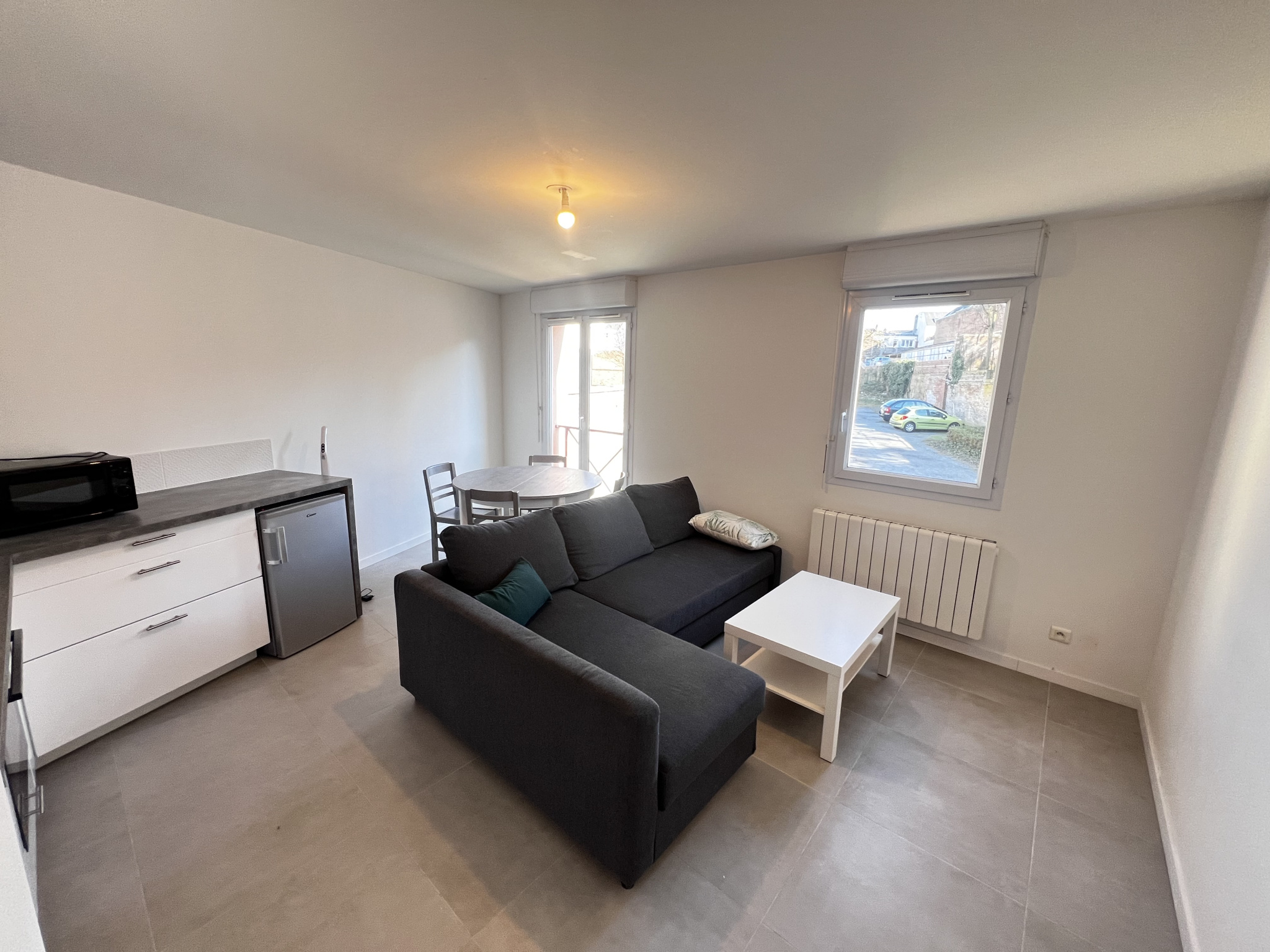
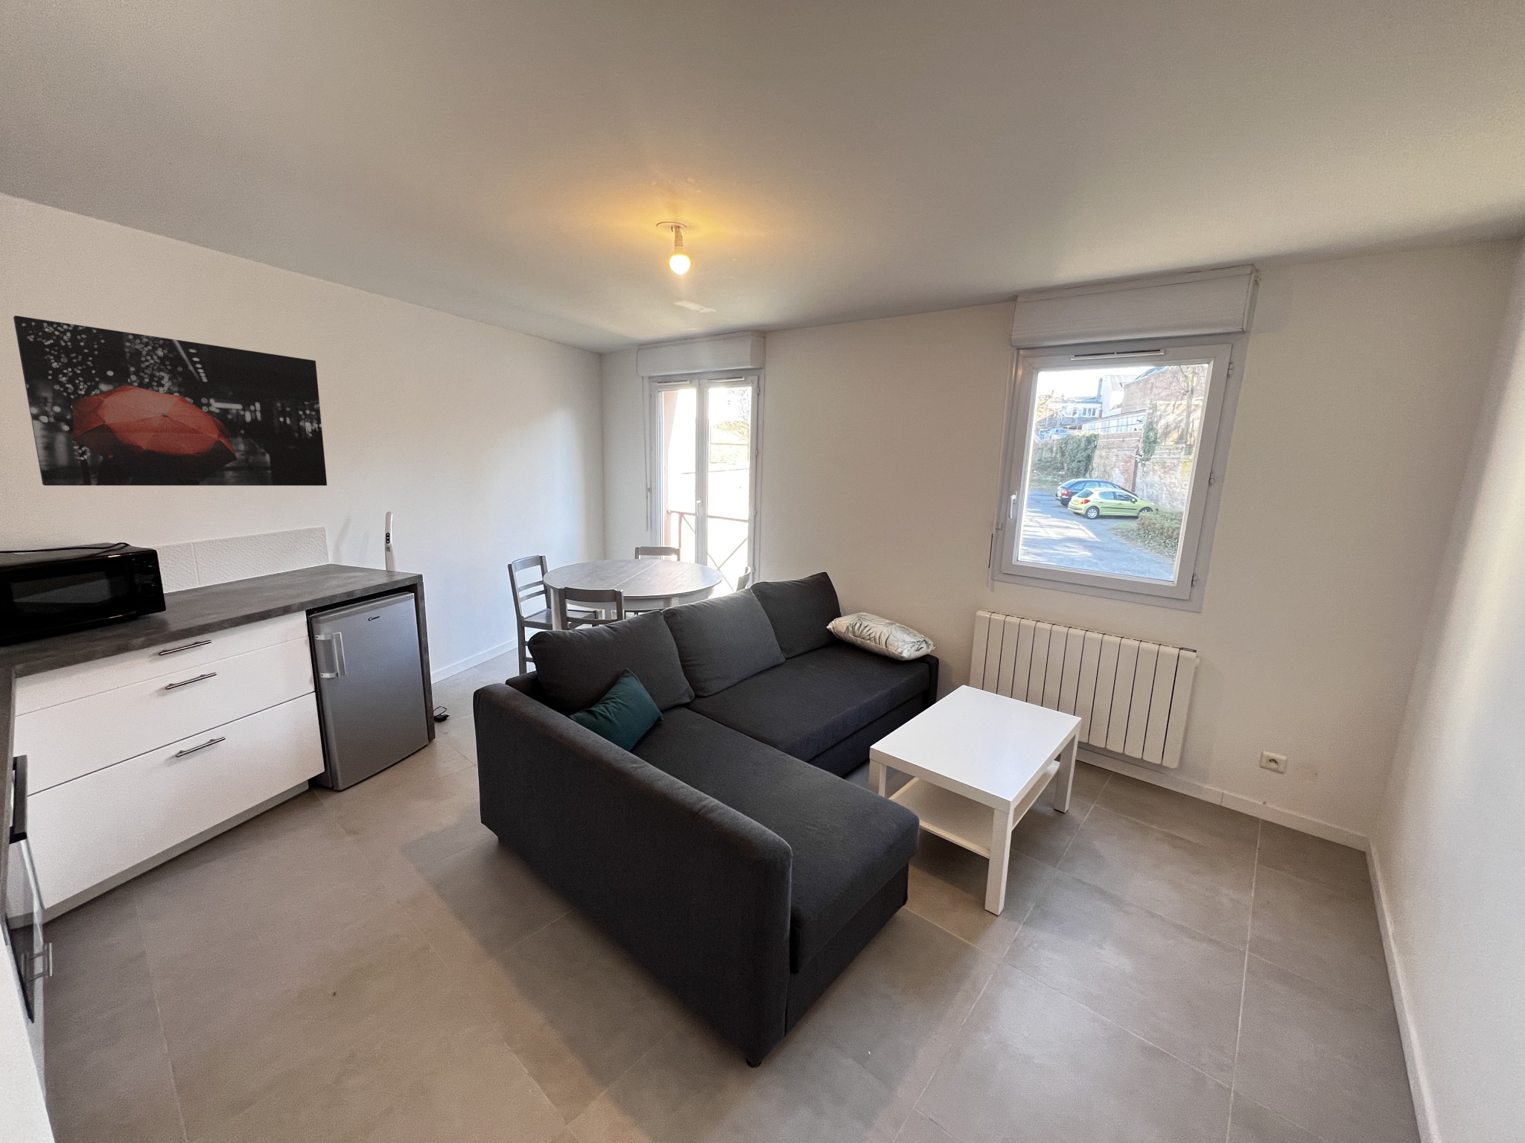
+ wall art [13,315,328,486]
